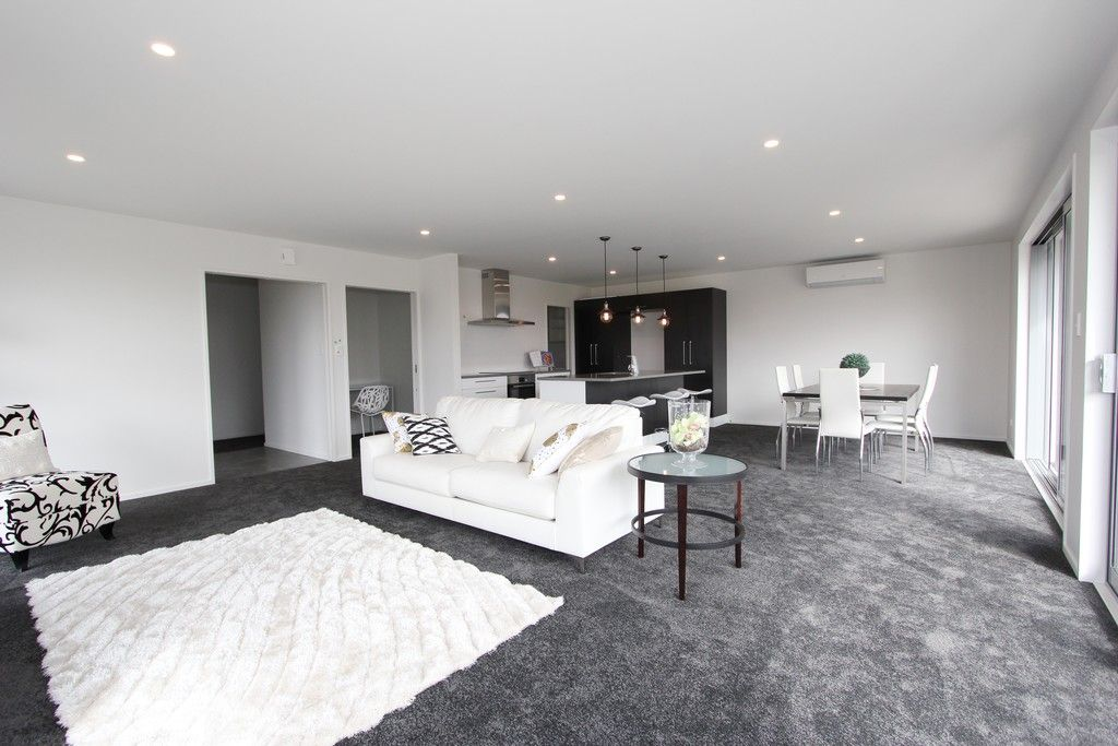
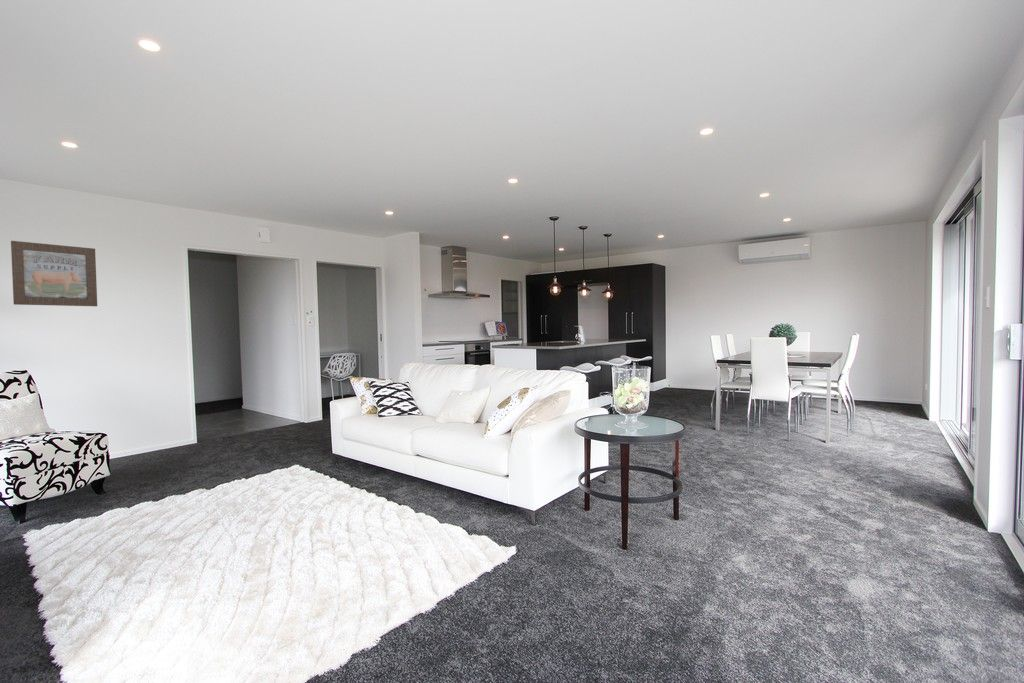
+ wall art [10,240,98,307]
